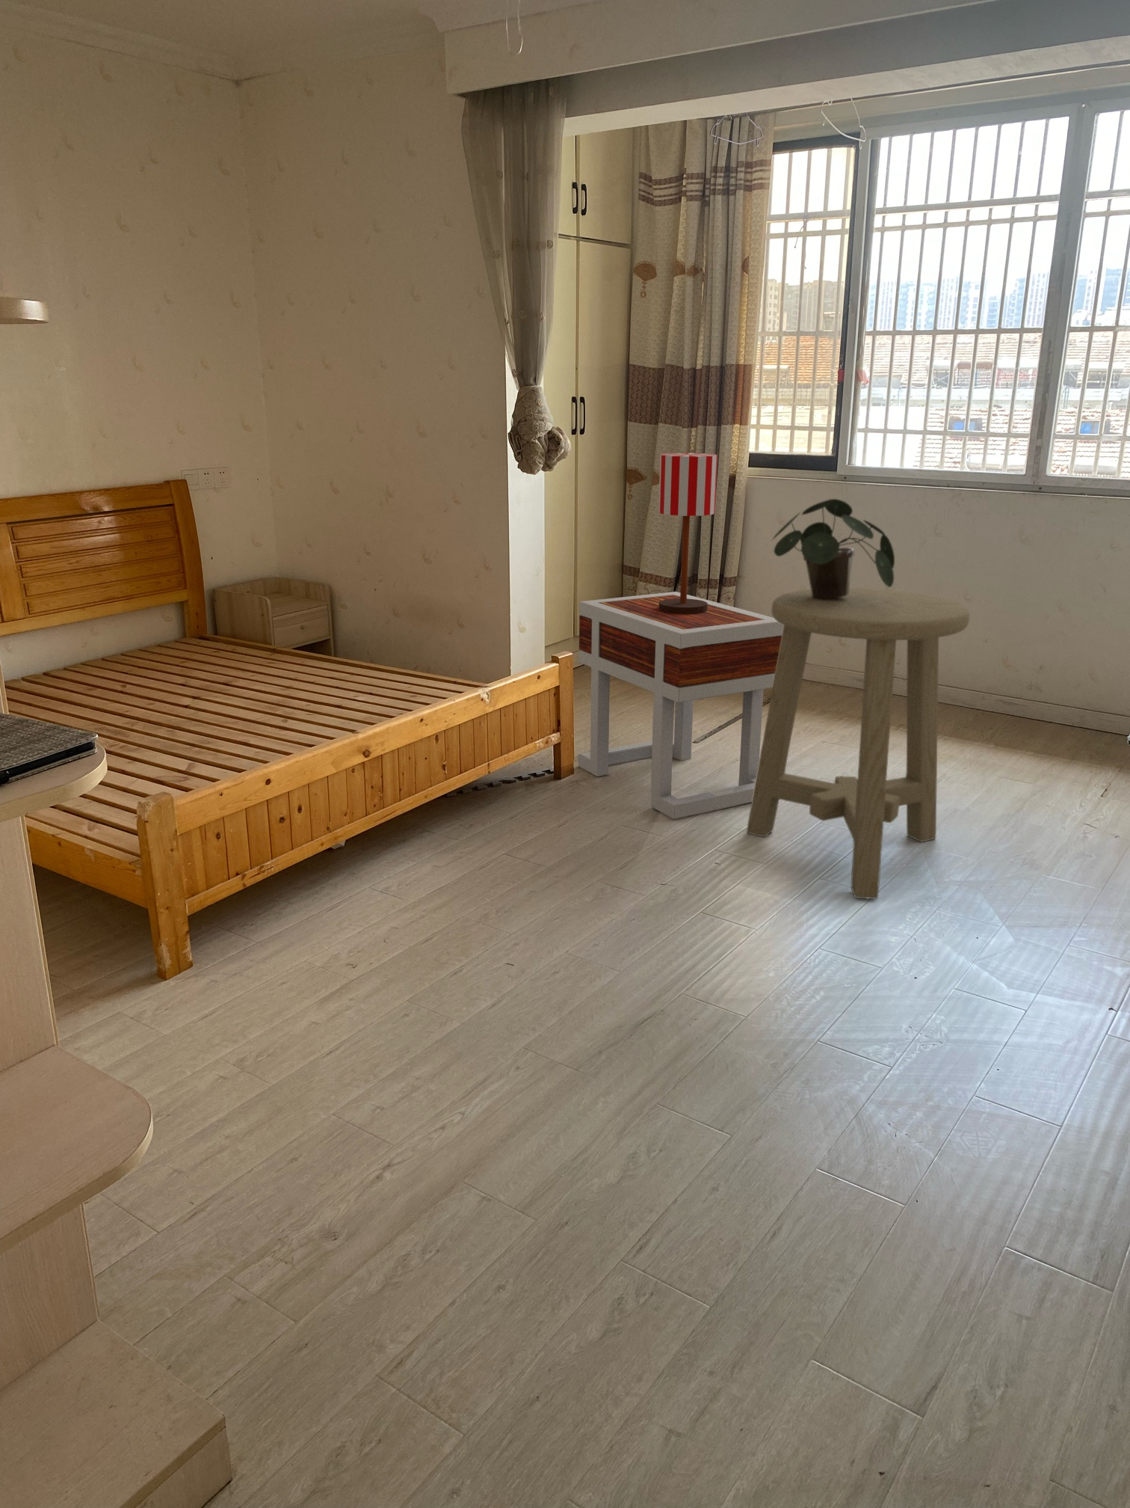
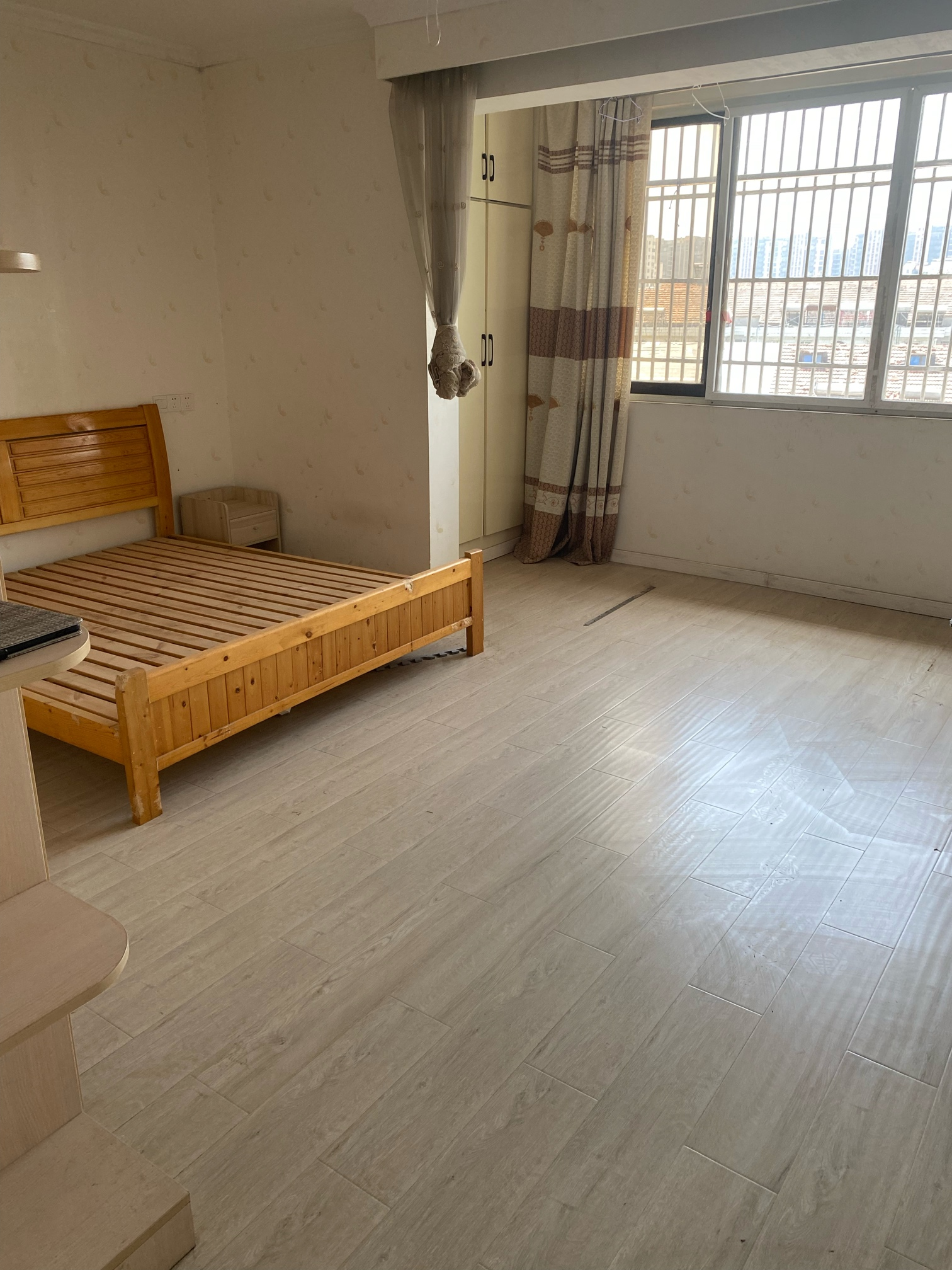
- side table [578,591,783,819]
- potted plant [772,499,895,598]
- table lamp [658,452,718,614]
- stool [745,588,970,900]
